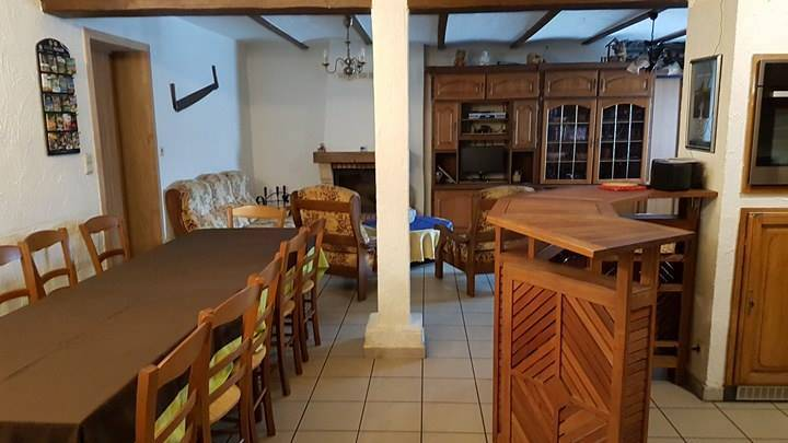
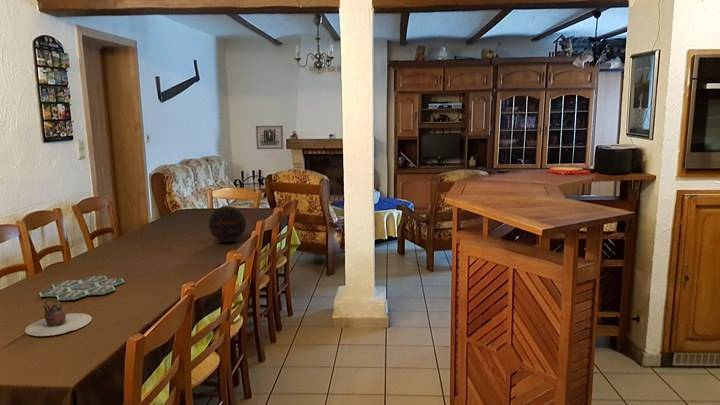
+ teapot [24,298,93,337]
+ board game [38,275,126,302]
+ decorative orb [208,205,247,243]
+ wall art [255,125,284,150]
